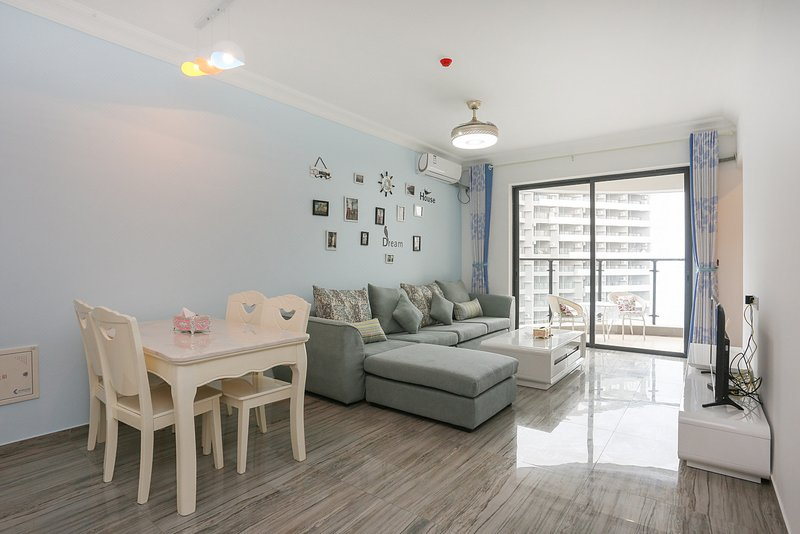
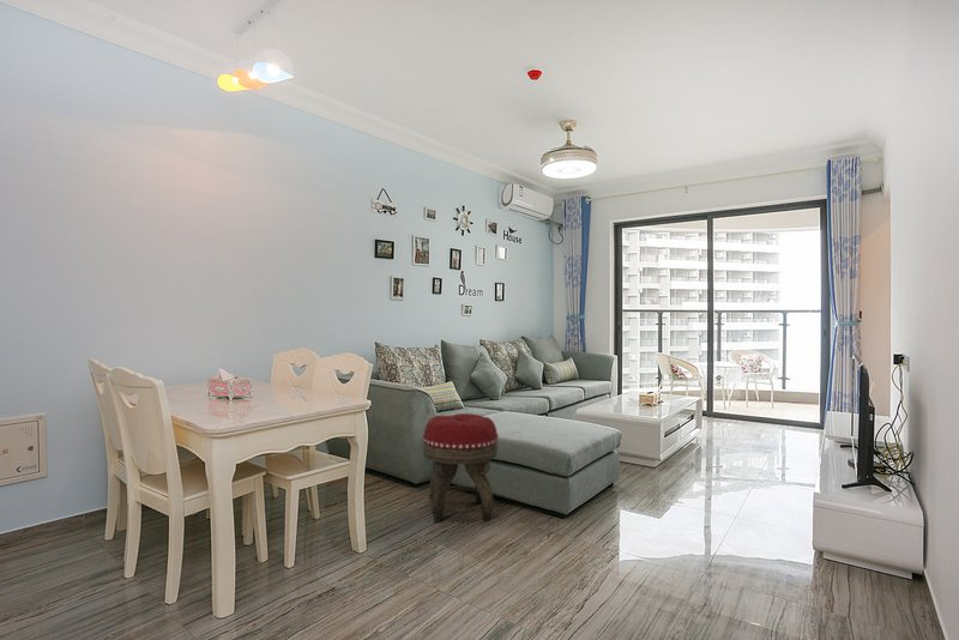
+ footstool [422,412,499,524]
